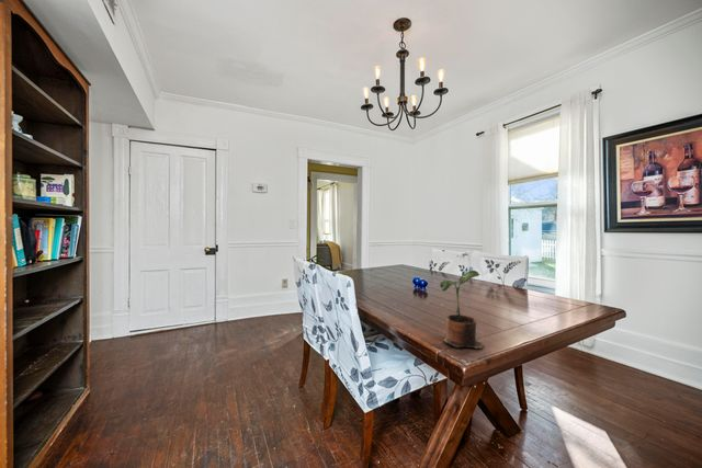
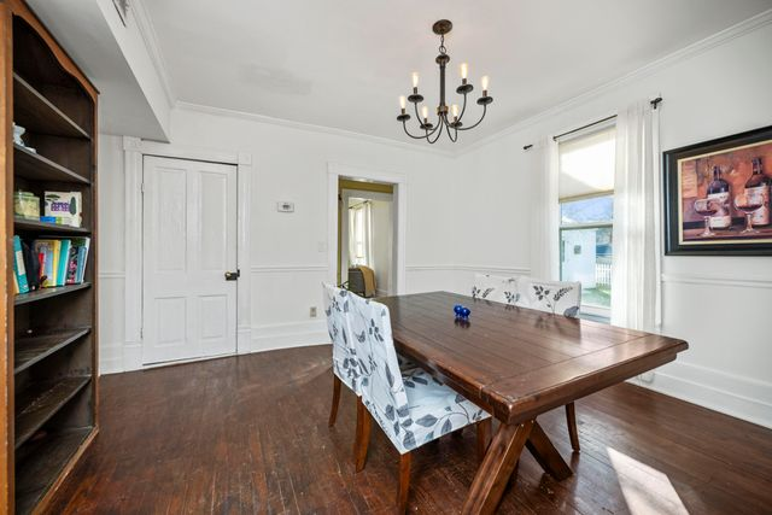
- potted plant [439,270,486,350]
